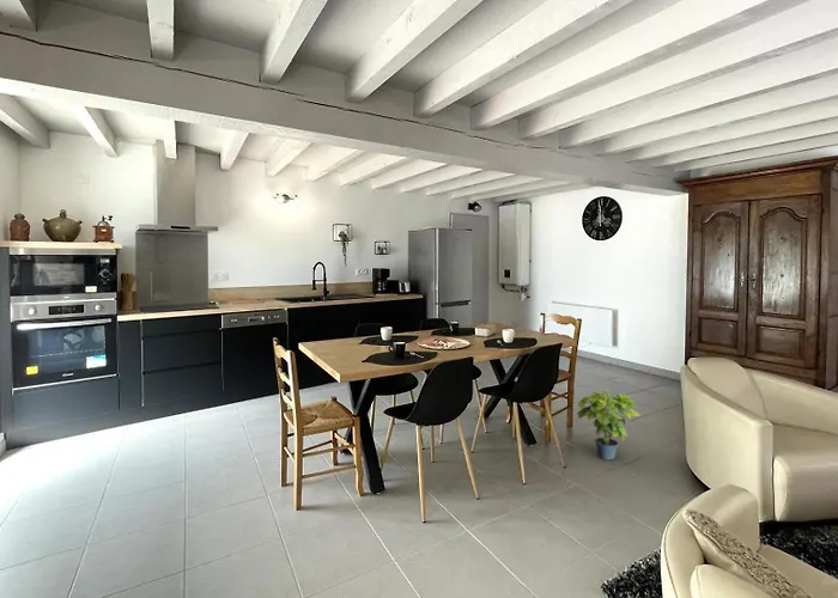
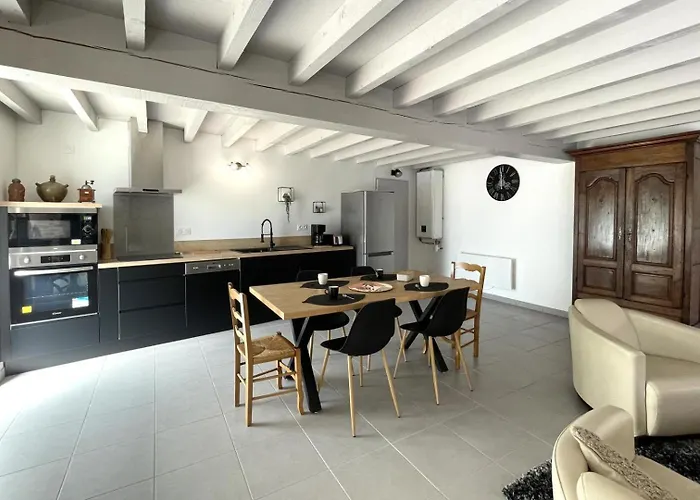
- potted plant [576,388,640,462]
